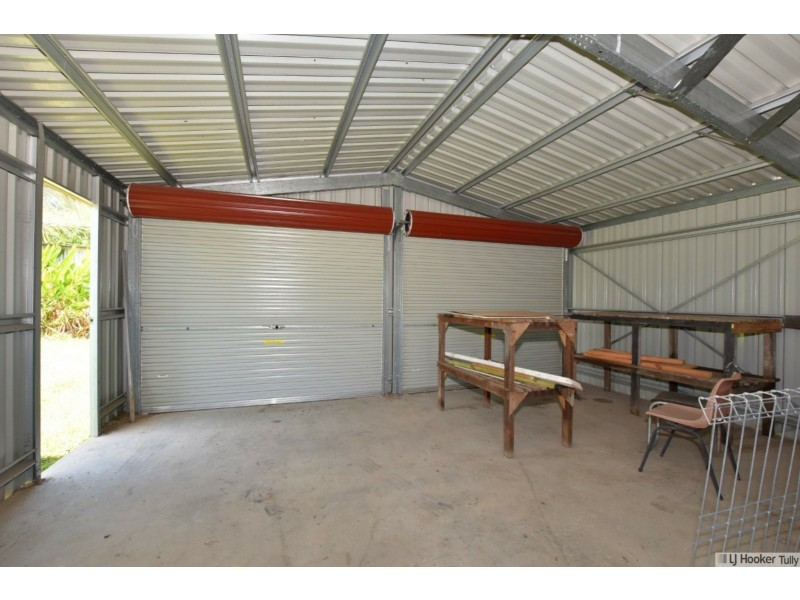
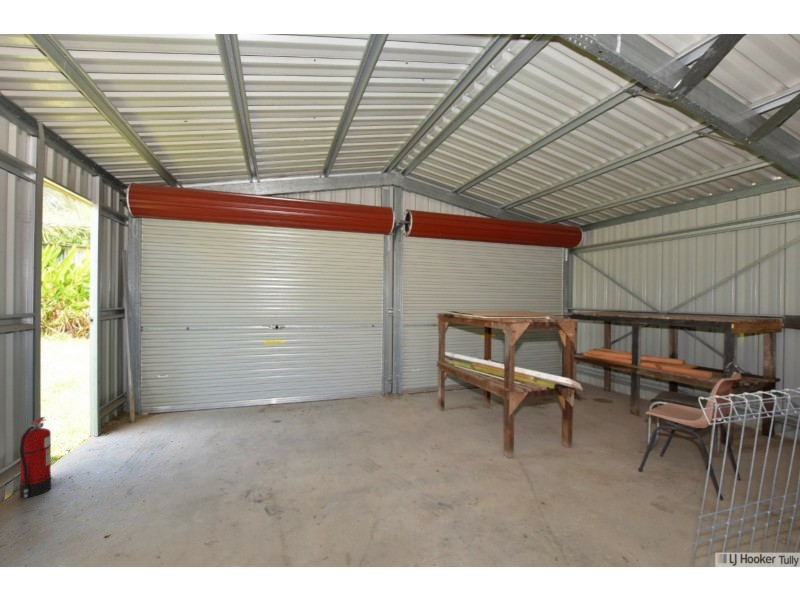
+ fire extinguisher [19,416,52,498]
